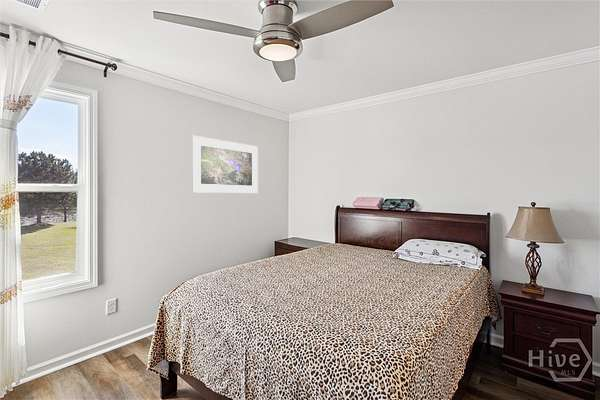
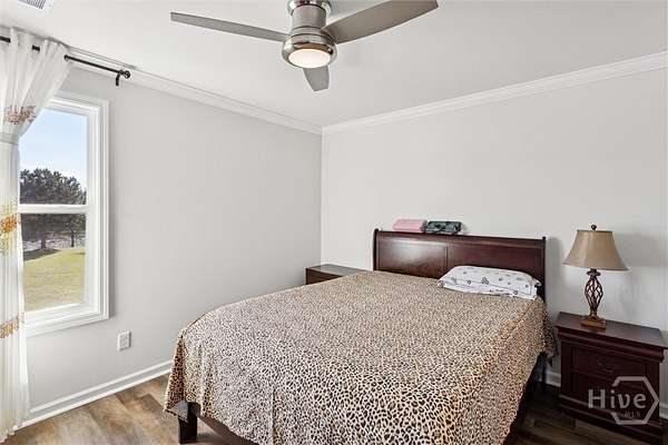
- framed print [191,134,259,194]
